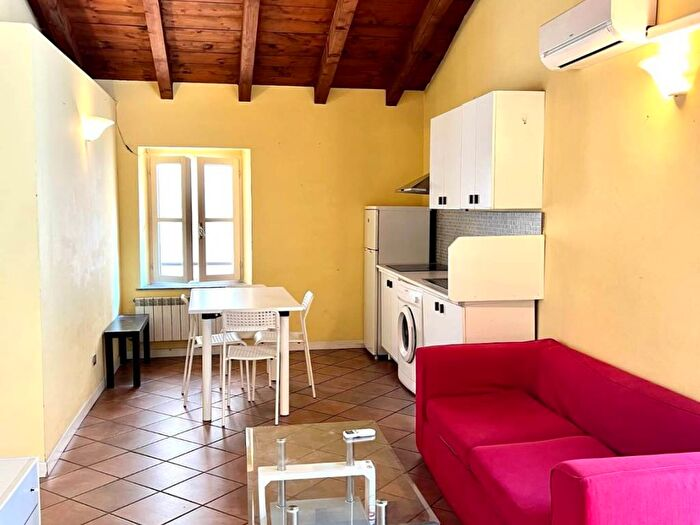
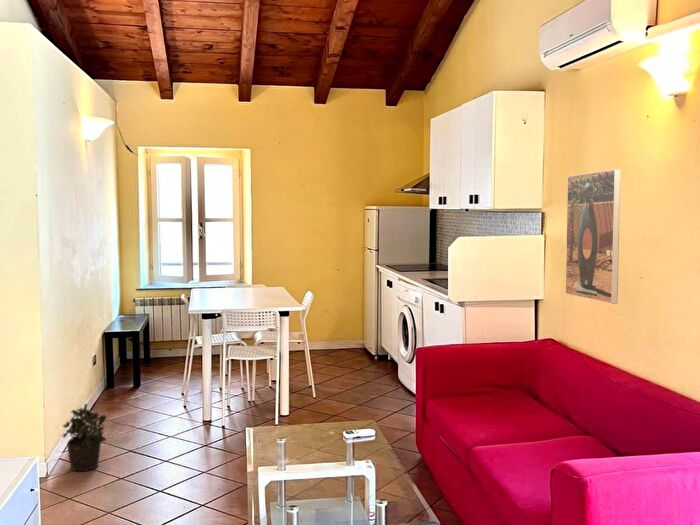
+ potted plant [62,403,108,472]
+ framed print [564,168,622,305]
